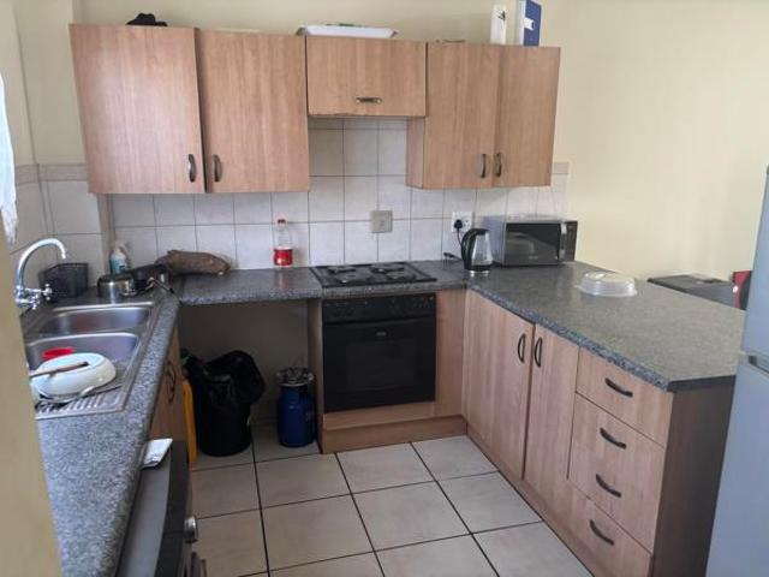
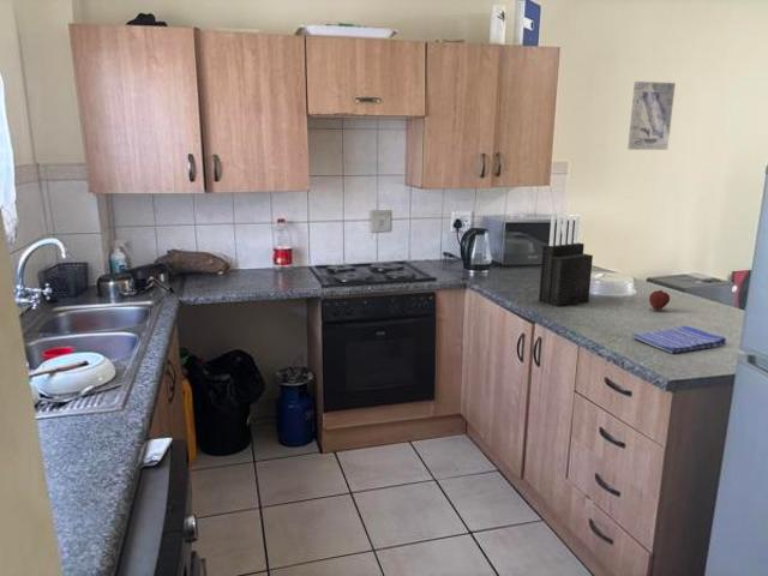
+ wall art [626,80,677,151]
+ dish towel [630,325,727,355]
+ fruit [648,289,671,311]
+ knife block [538,214,594,307]
